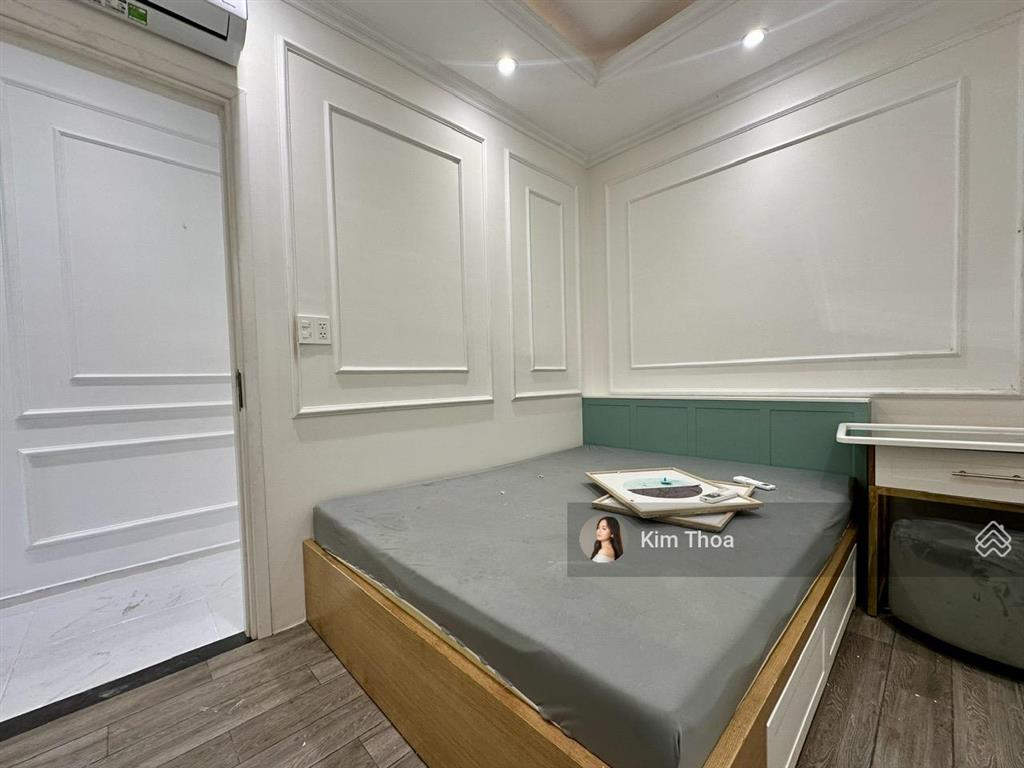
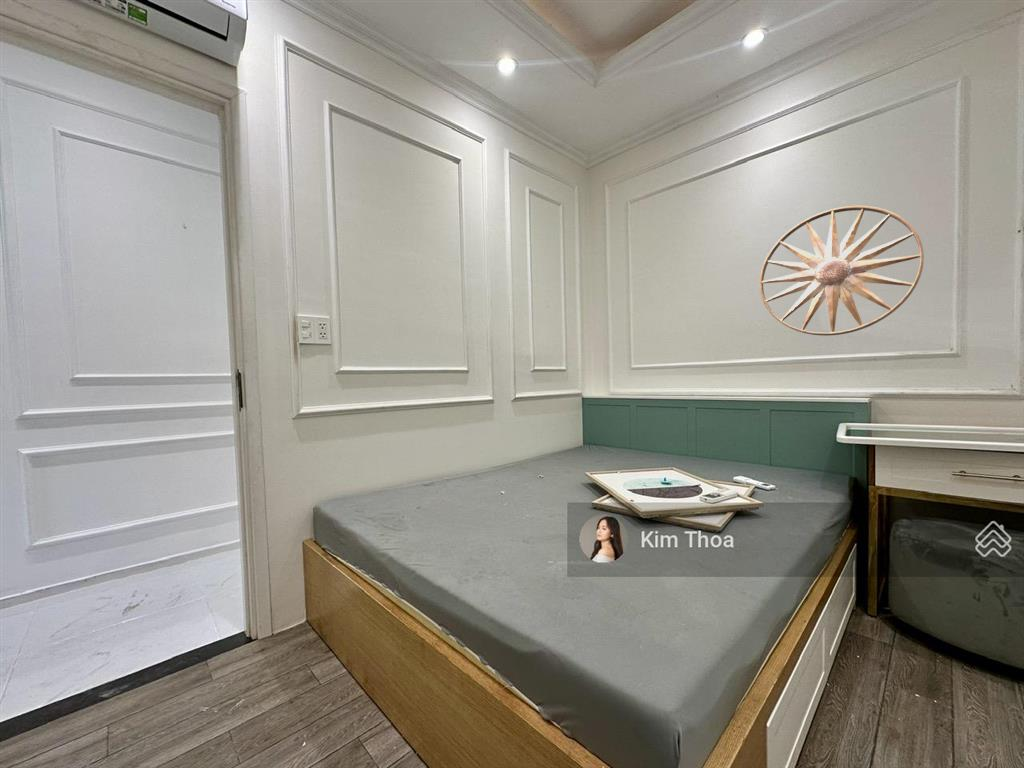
+ wall art [759,205,925,337]
